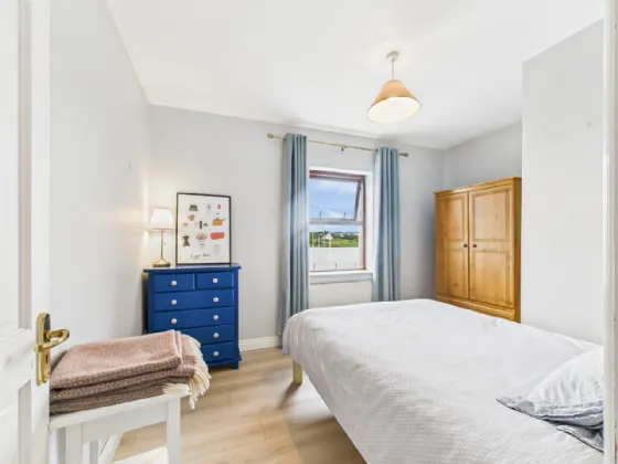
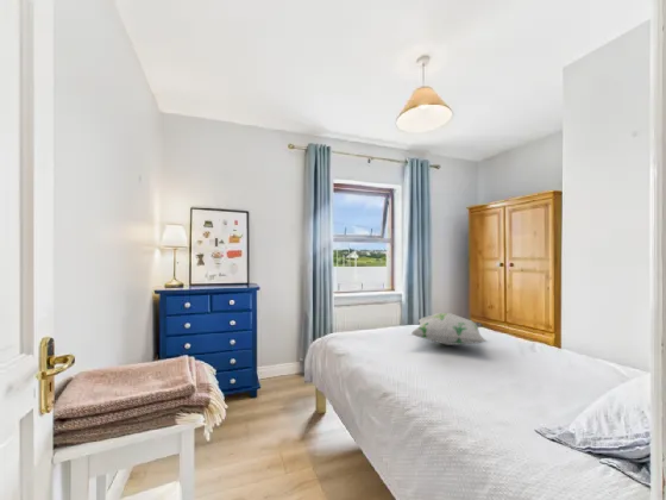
+ decorative pillow [410,312,489,346]
